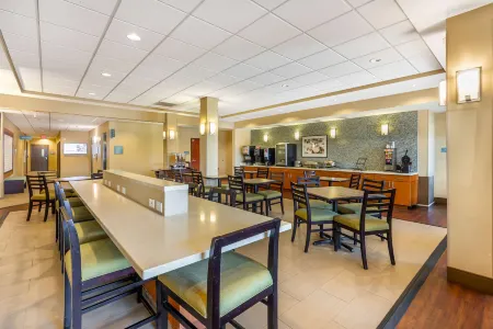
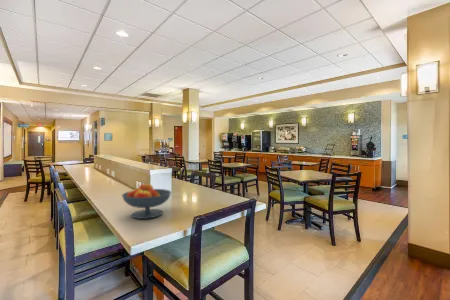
+ fruit bowl [121,183,172,220]
